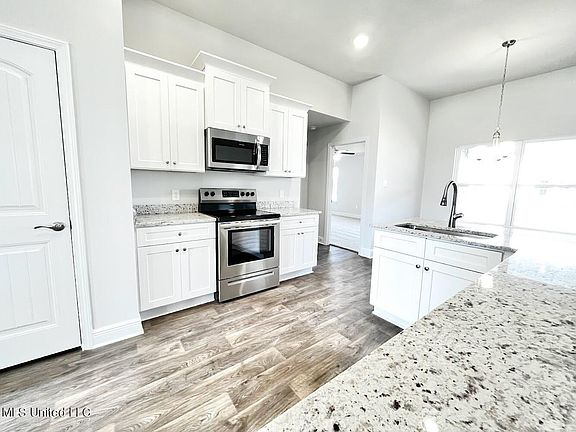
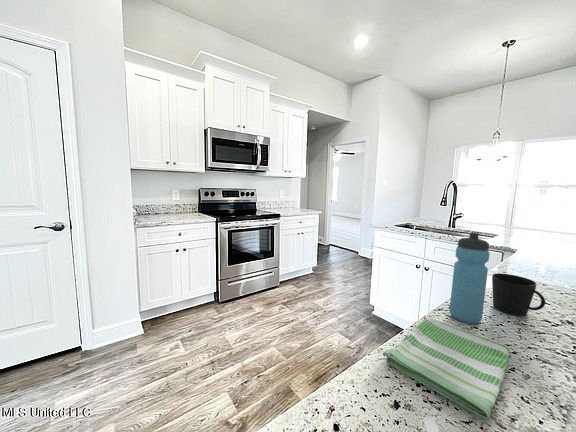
+ dish towel [382,316,511,420]
+ water bottle [448,232,490,325]
+ cup [491,272,546,317]
